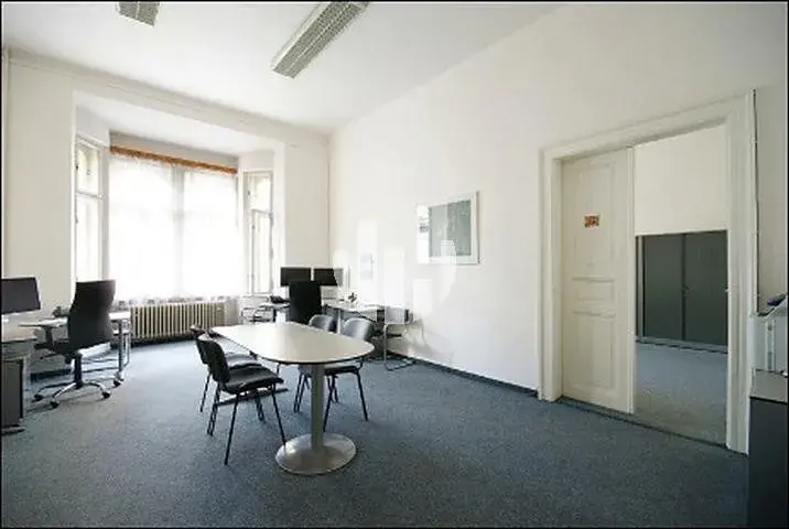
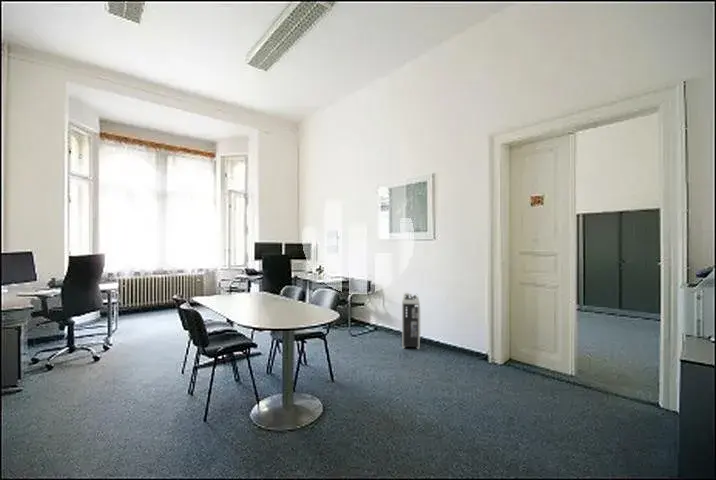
+ air purifier [401,292,421,350]
